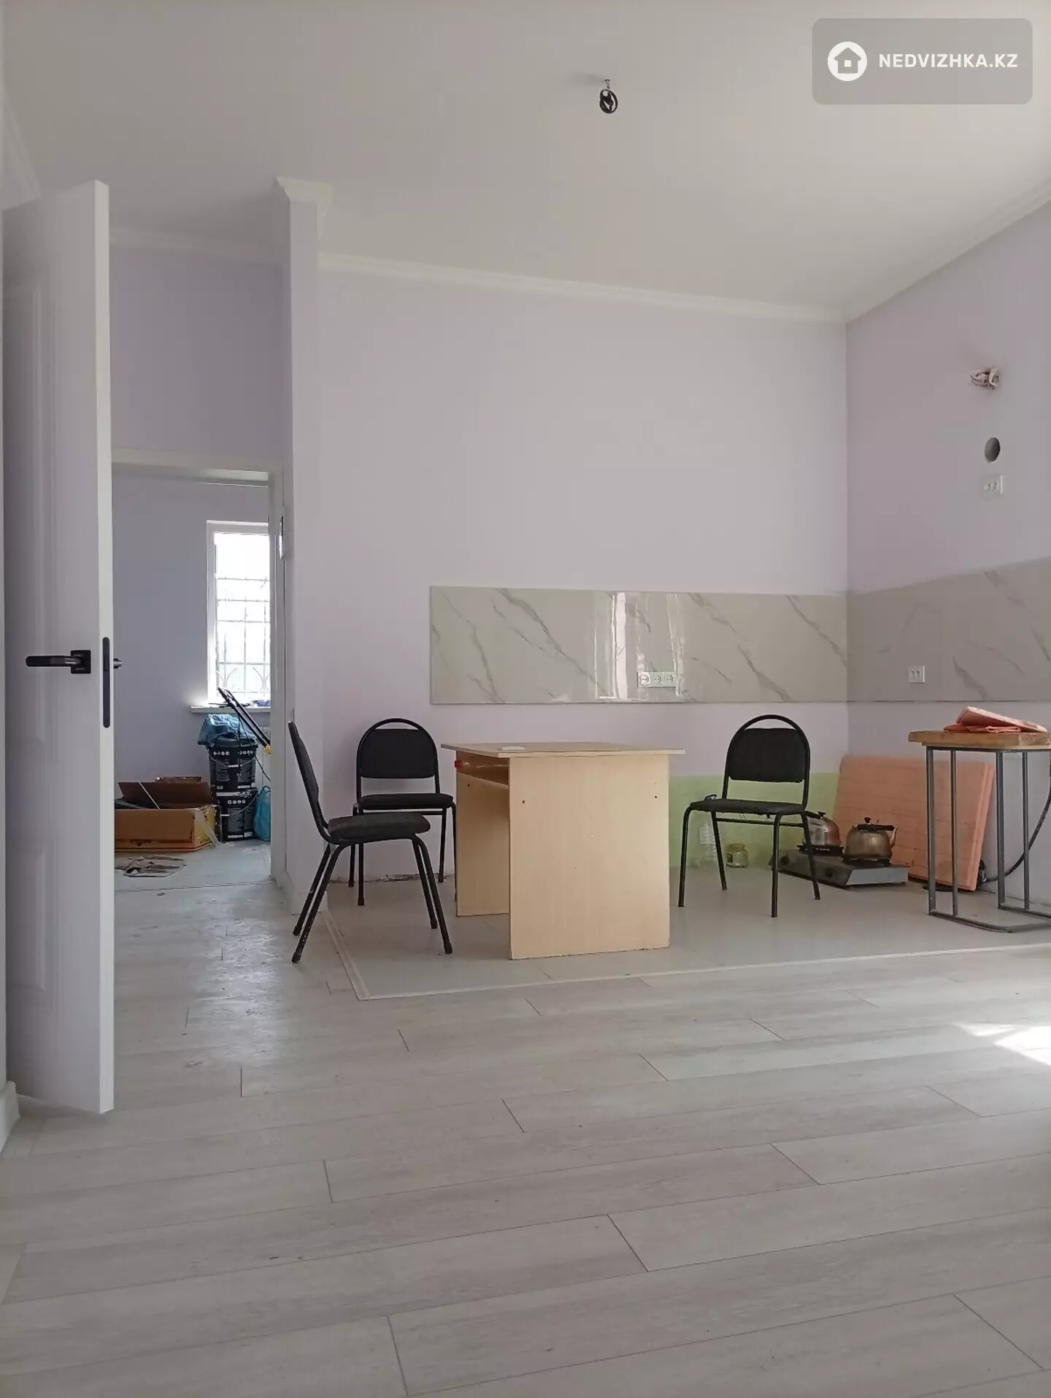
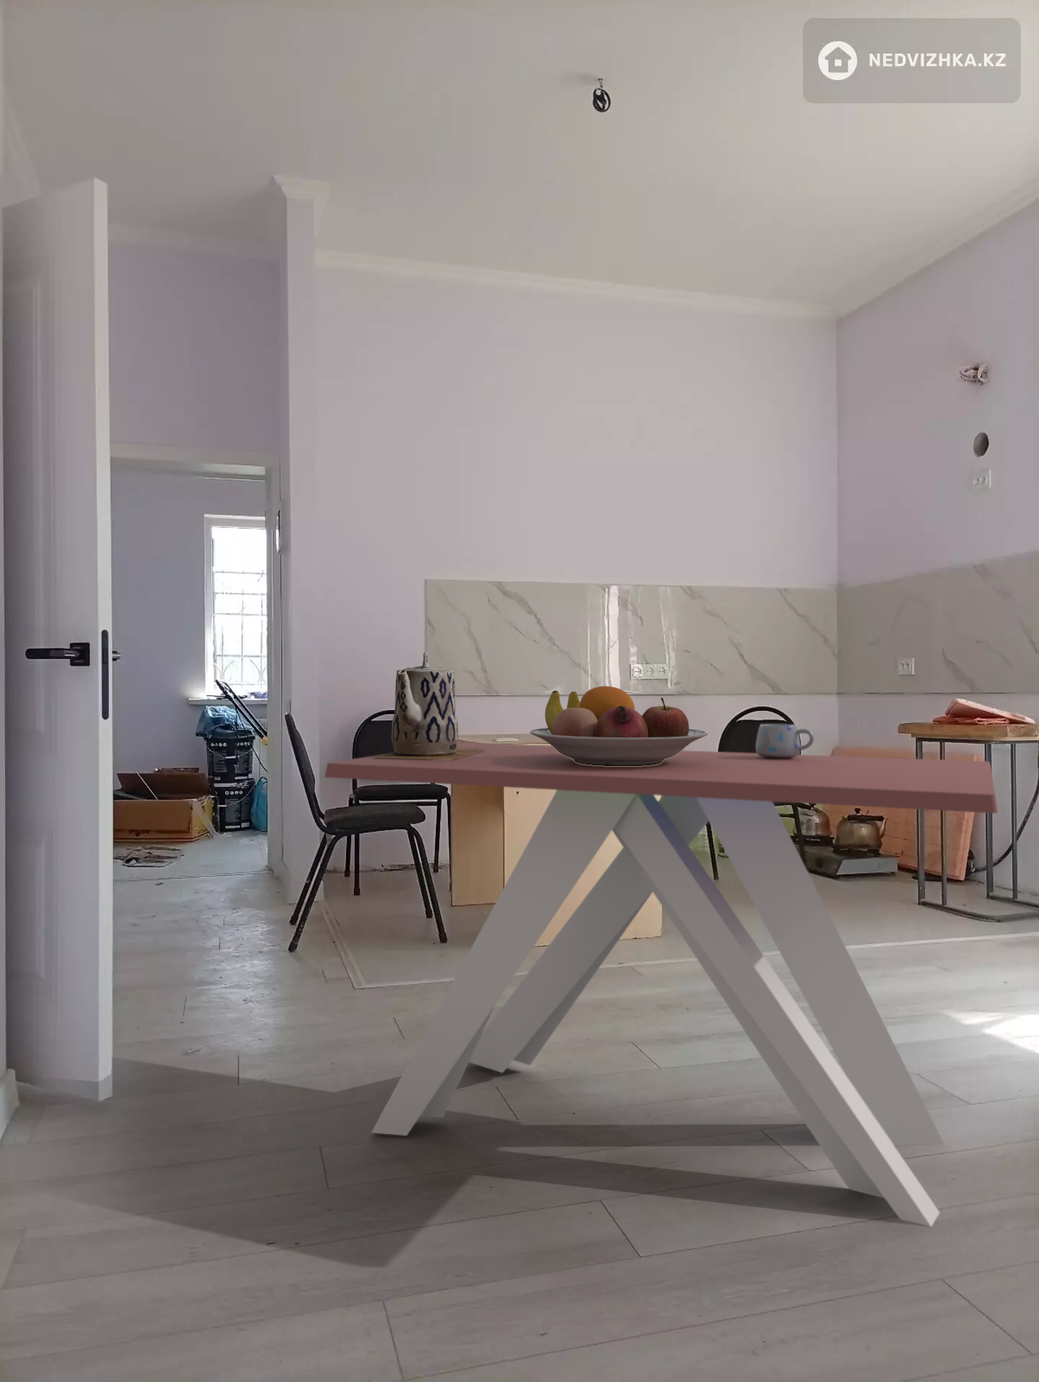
+ fruit bowl [529,686,708,766]
+ teapot [373,652,483,760]
+ mug [755,724,814,759]
+ dining table [324,741,999,1227]
